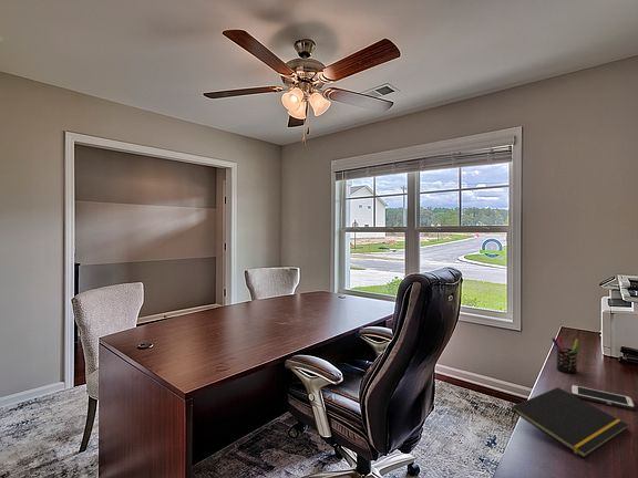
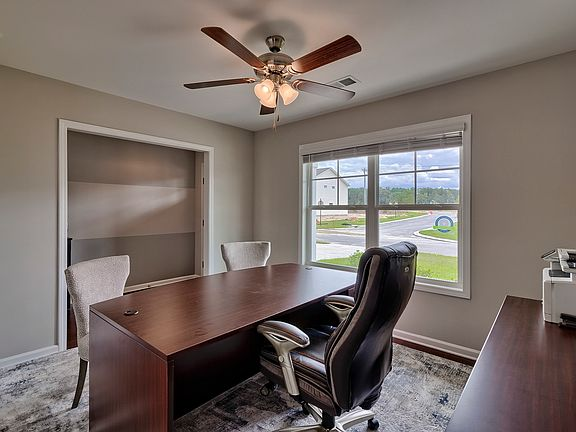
- pen holder [550,335,580,374]
- cell phone [569,384,637,411]
- notepad [510,386,629,459]
